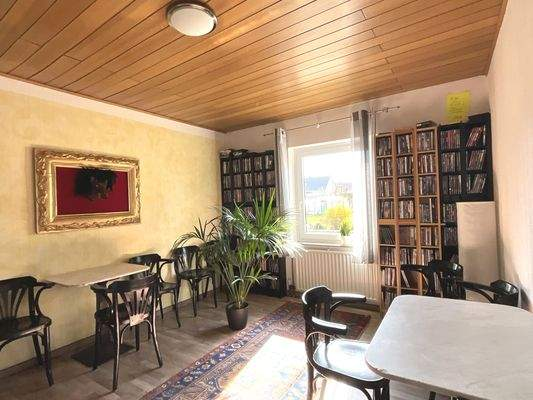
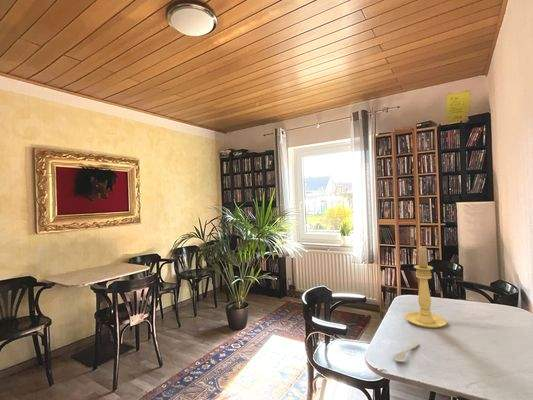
+ spoon [392,341,420,363]
+ candle holder [404,245,448,329]
